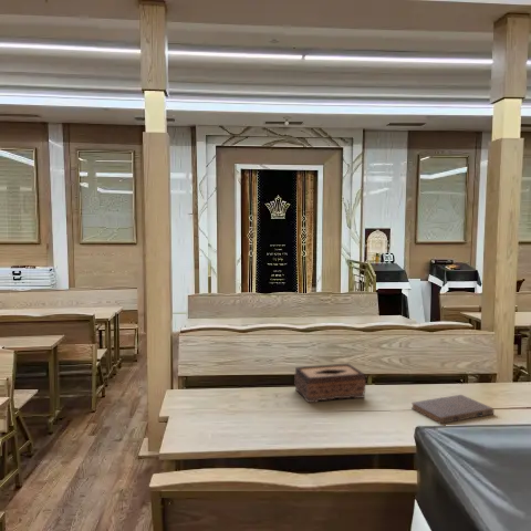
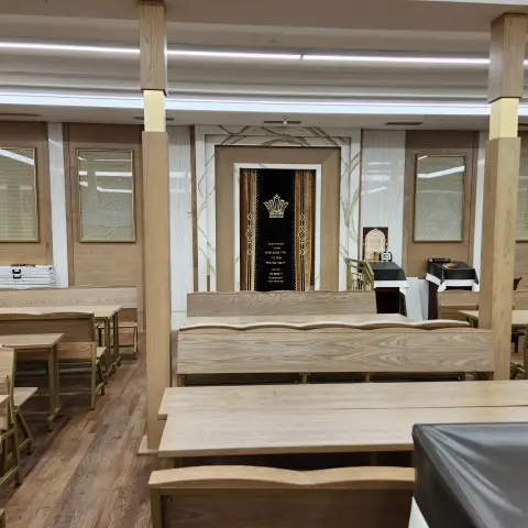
- tissue box [294,363,366,404]
- book [410,394,494,425]
